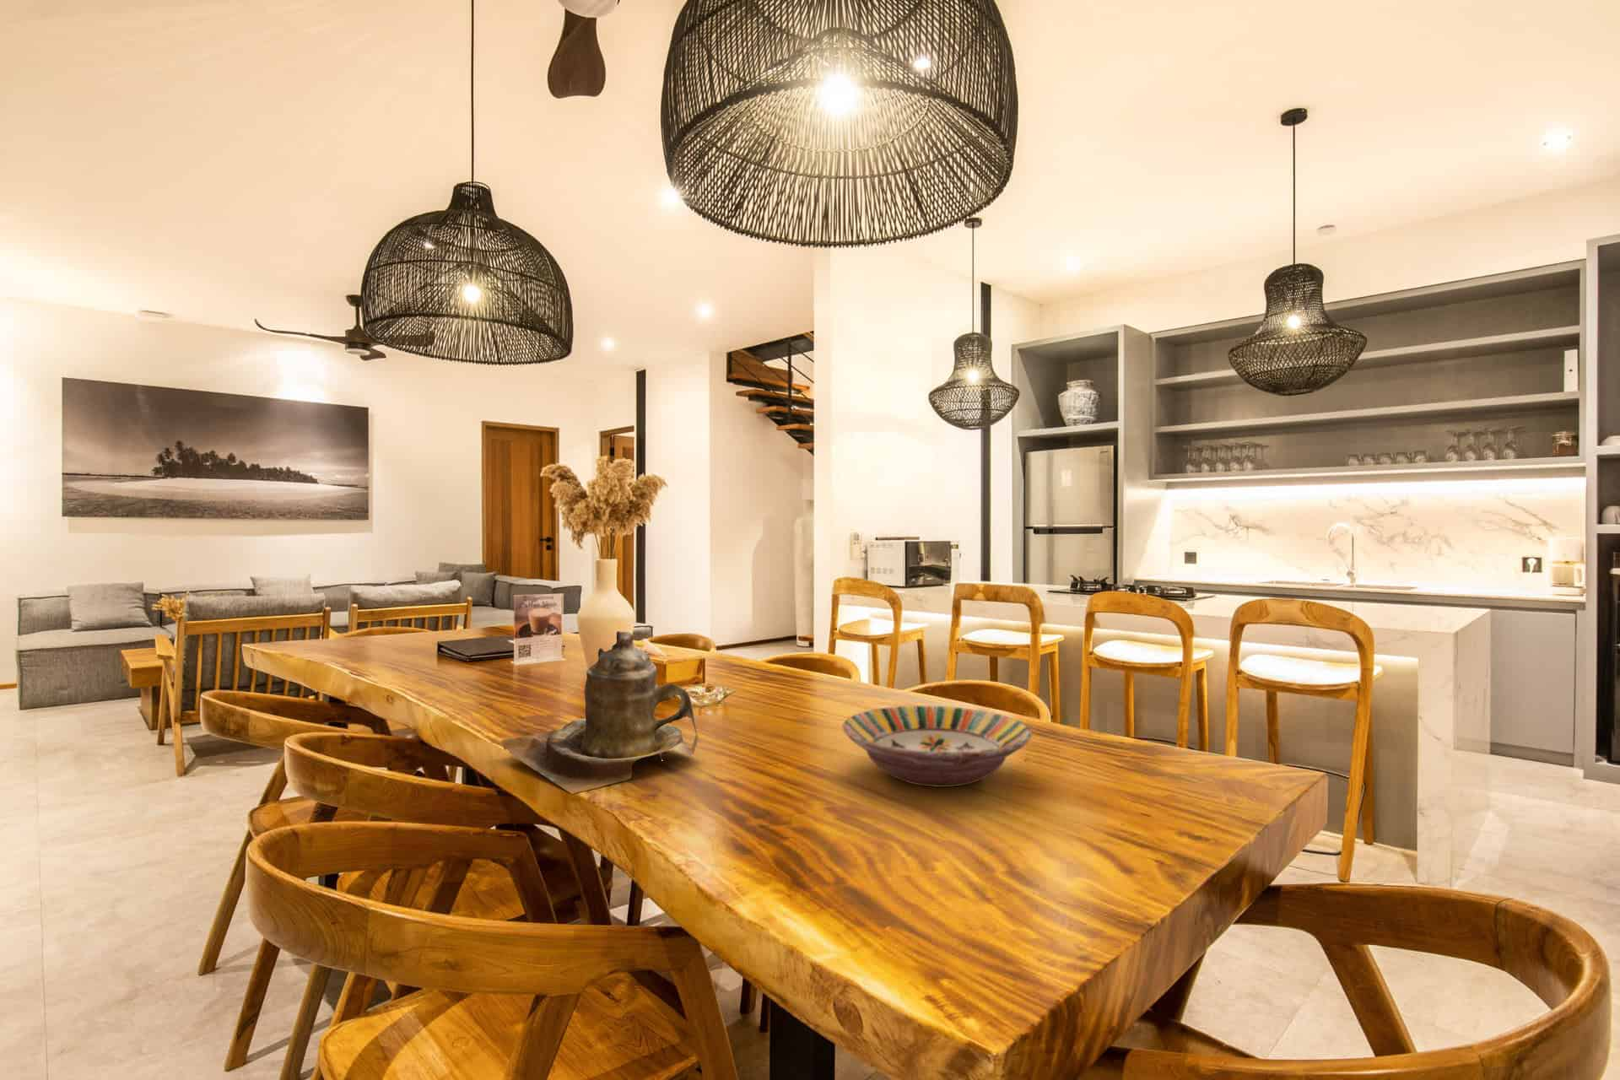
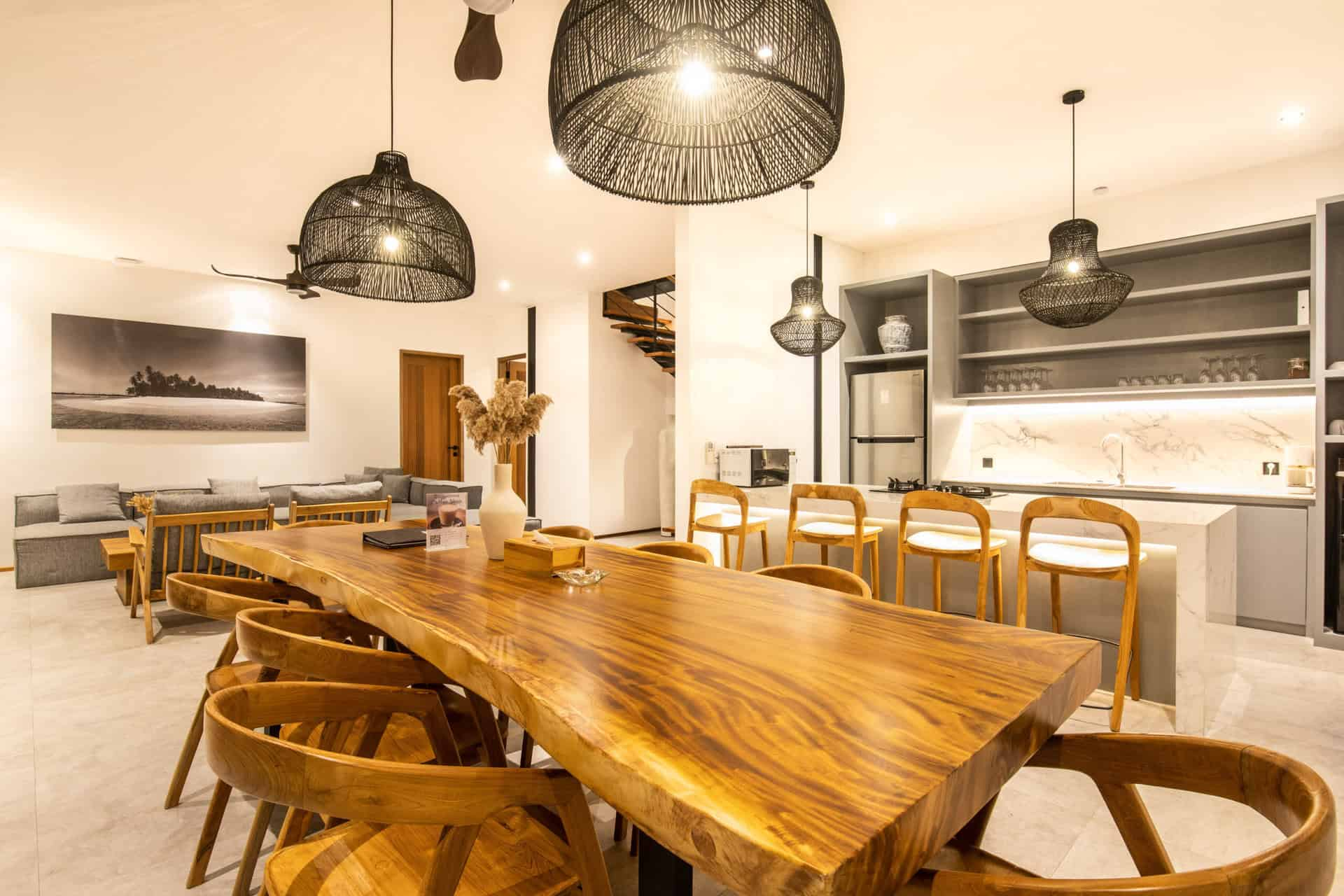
- teapot [500,630,702,794]
- serving bowl [841,705,1033,788]
